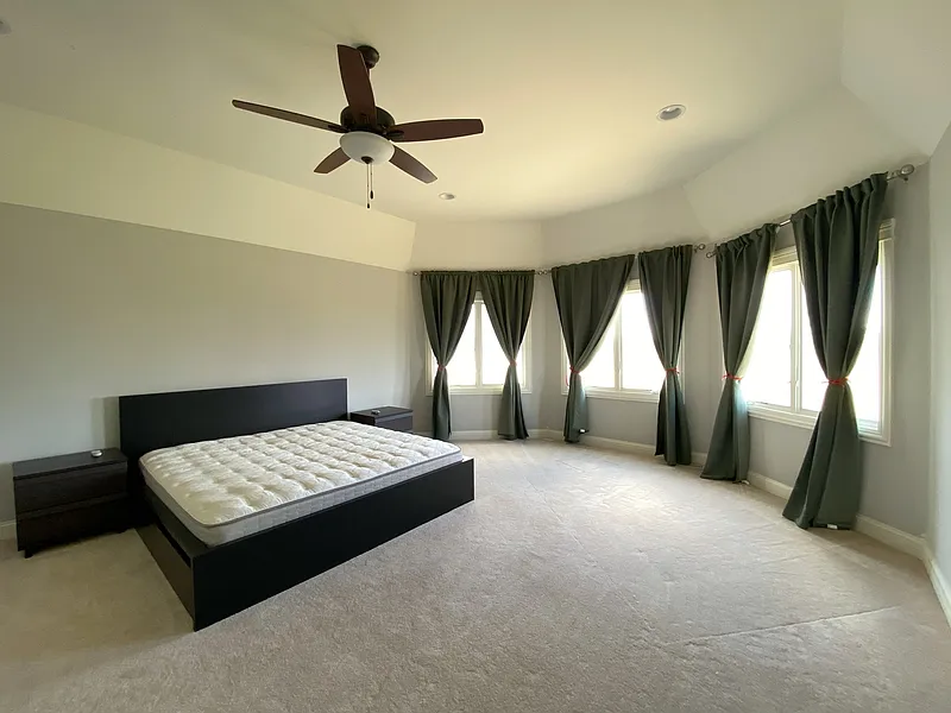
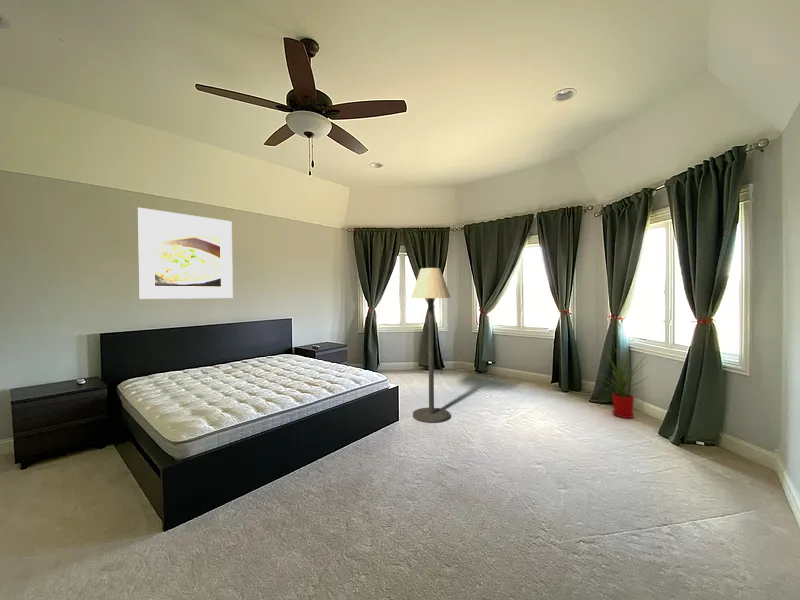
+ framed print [137,207,234,300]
+ house plant [593,346,651,419]
+ floor lamp [410,267,452,423]
